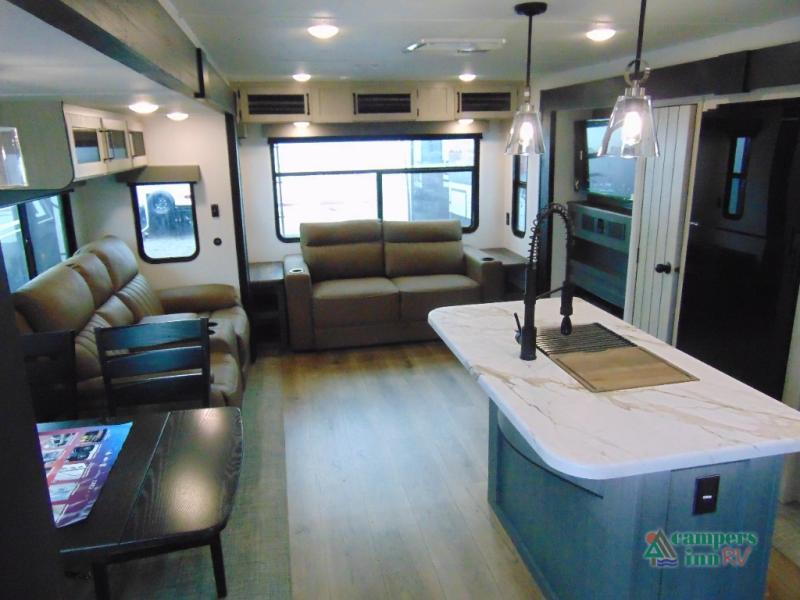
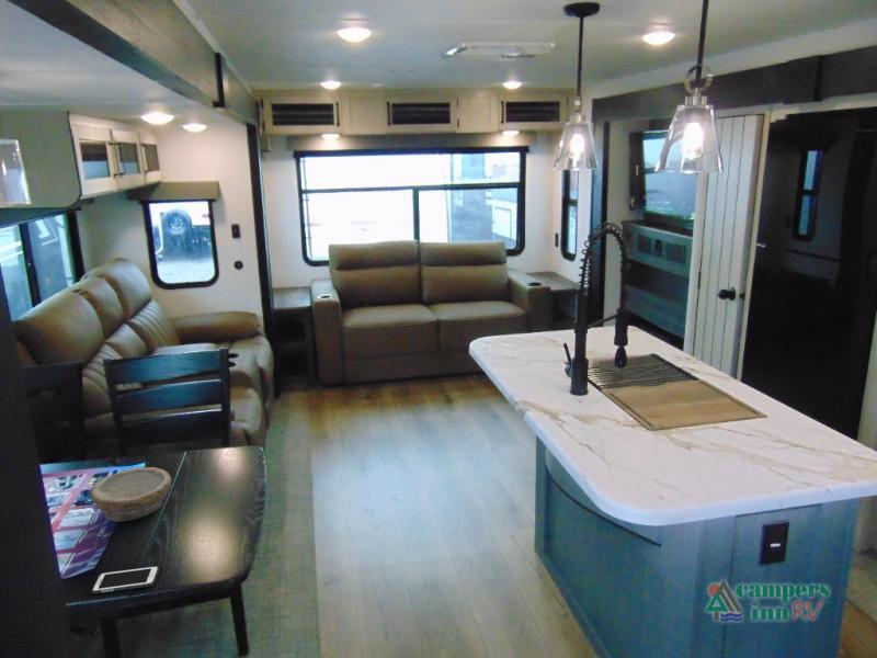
+ cell phone [91,565,160,594]
+ bowl [89,466,172,523]
